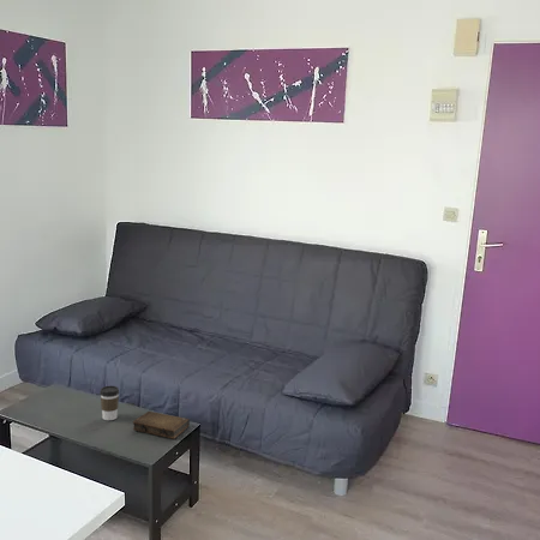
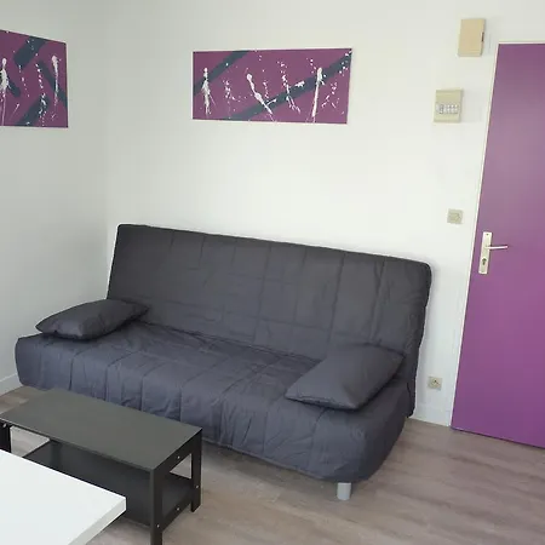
- book [132,410,191,440]
- coffee cup [98,385,120,421]
